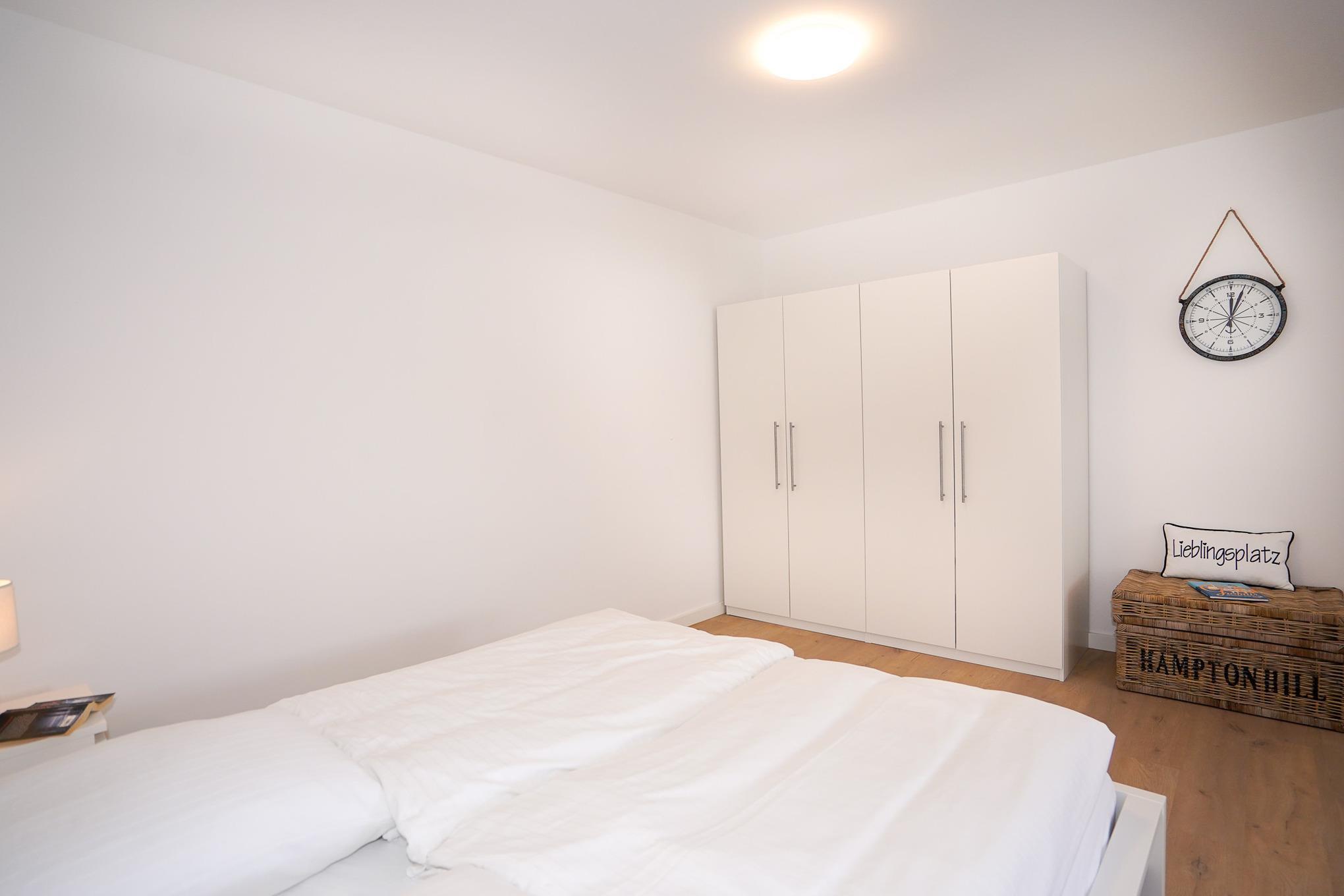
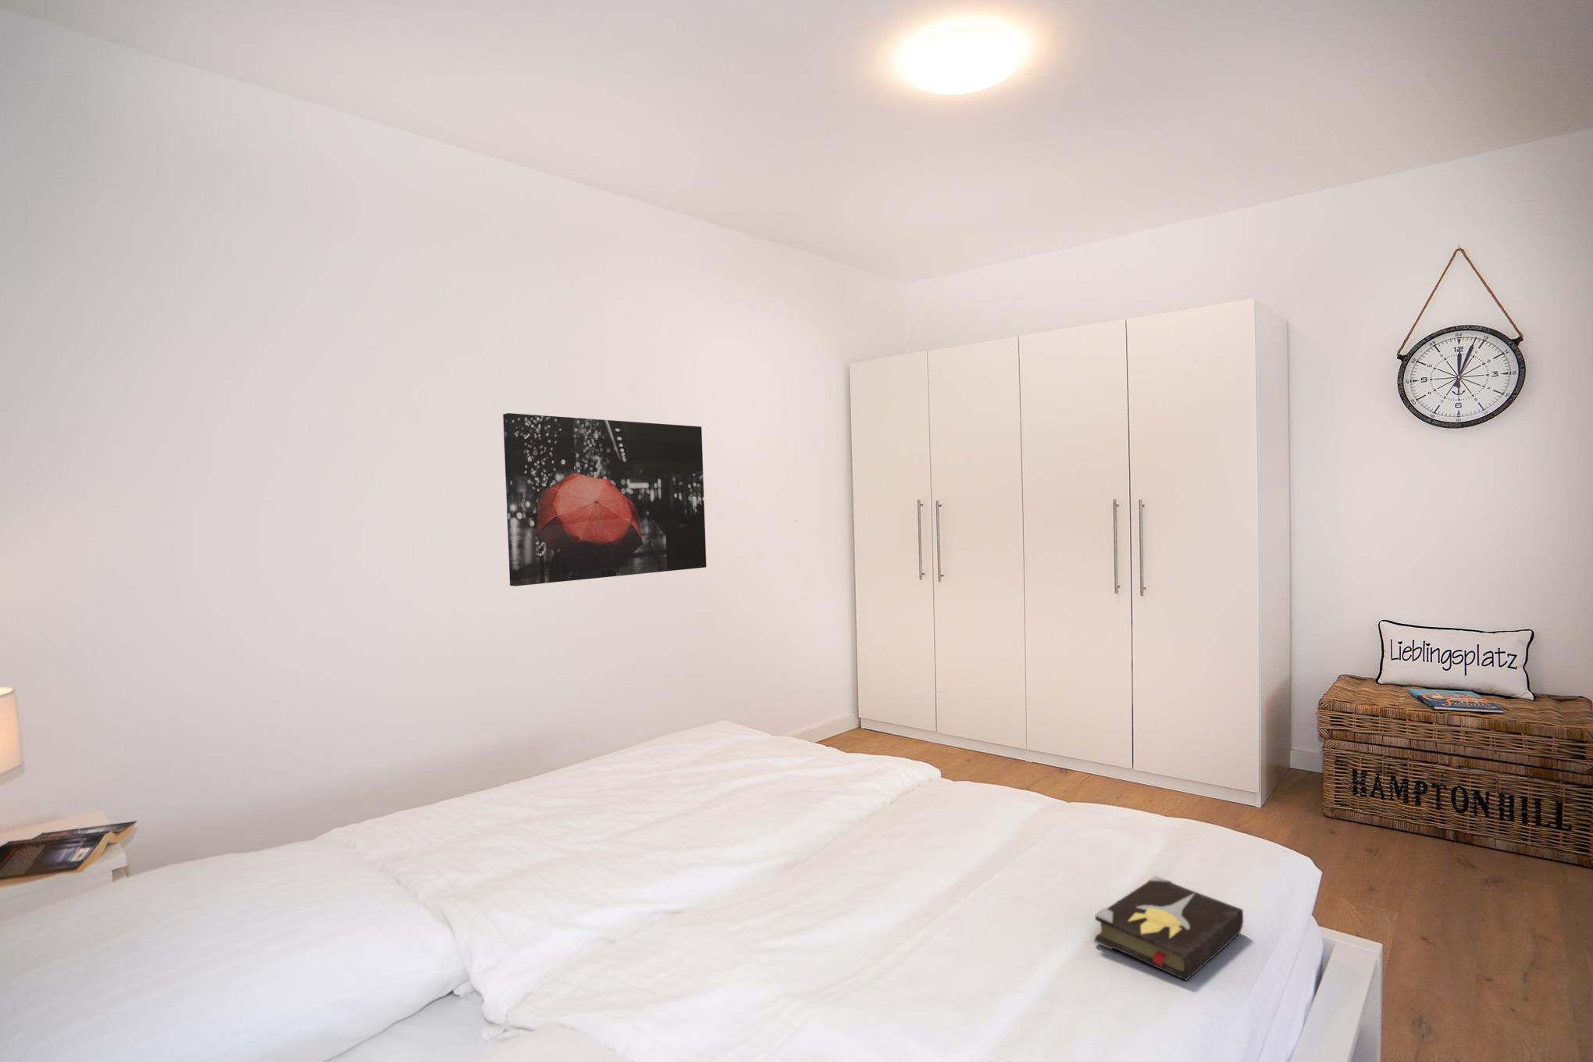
+ hardback book [1094,875,1245,981]
+ wall art [503,412,708,587]
